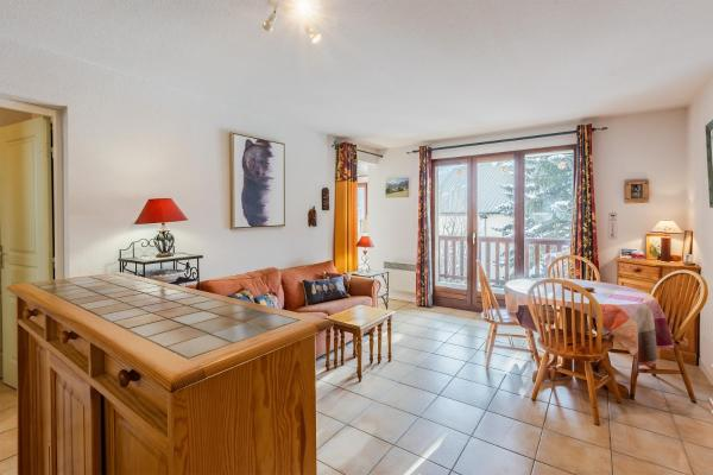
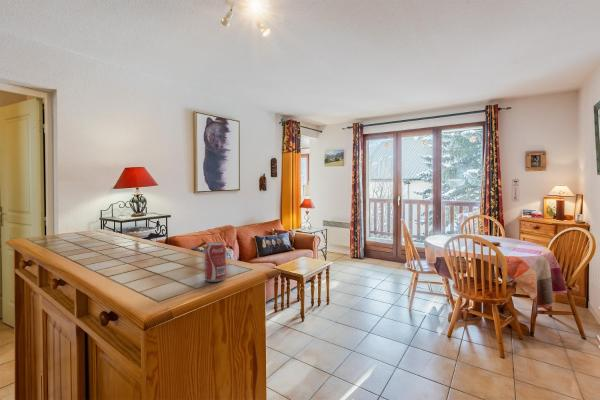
+ beverage can [204,241,227,283]
